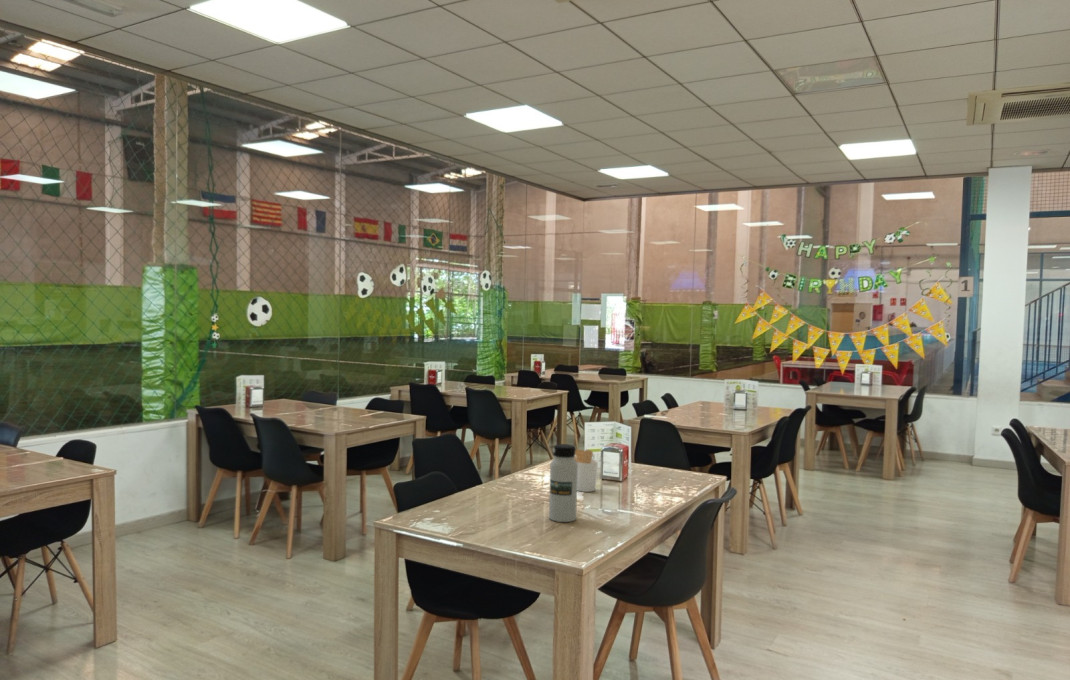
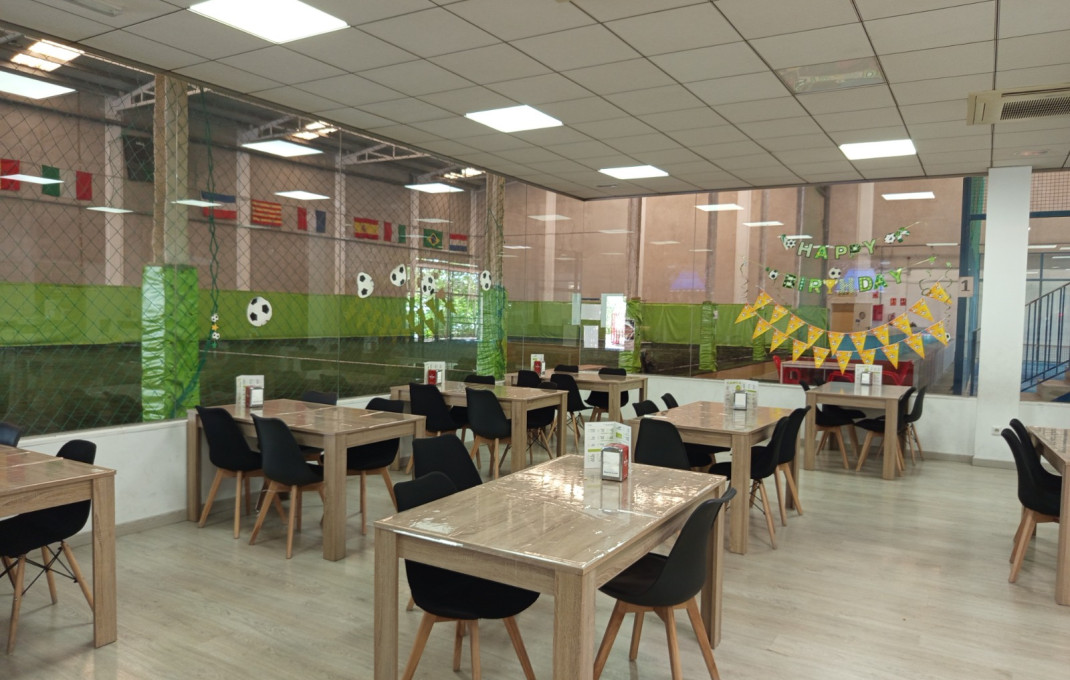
- utensil holder [574,448,599,493]
- water bottle [548,443,578,523]
